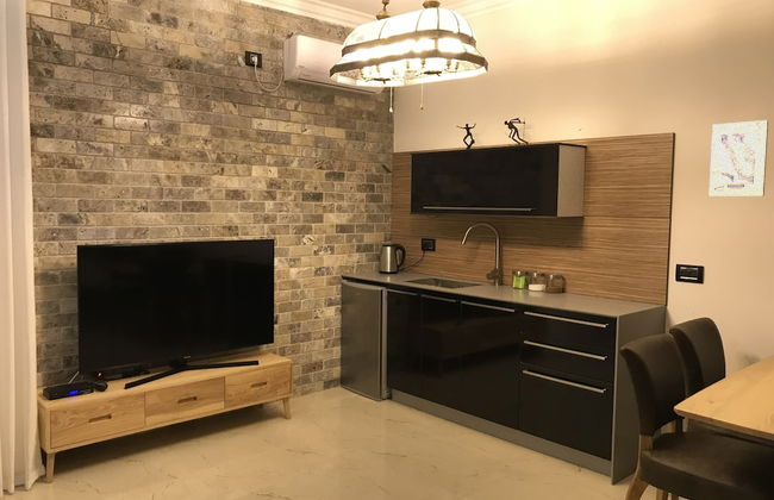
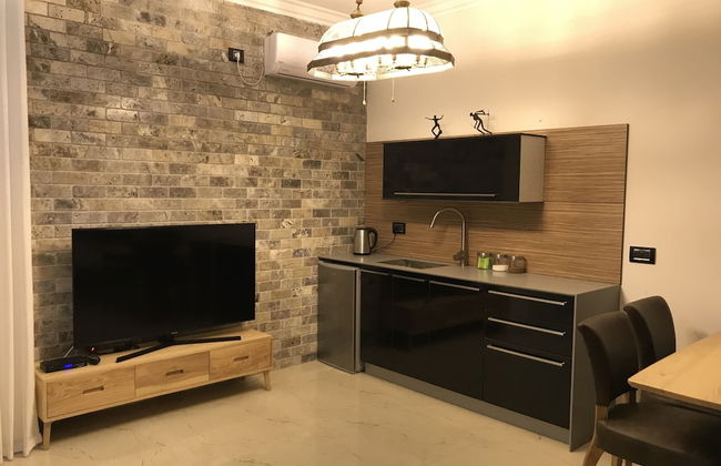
- wall art [707,119,769,198]
